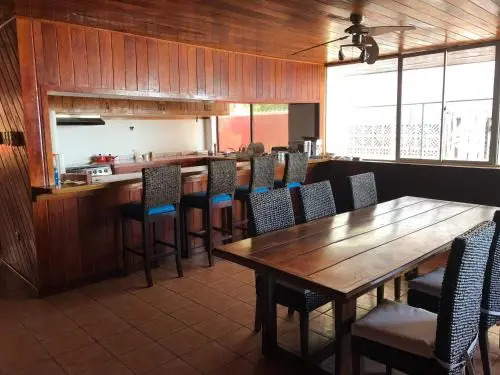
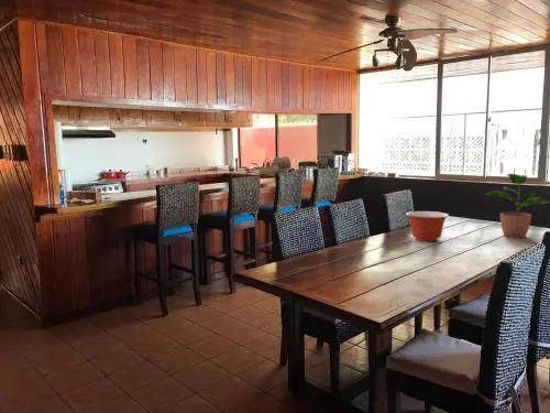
+ potted plant [483,173,550,239]
+ mixing bowl [405,210,450,242]
